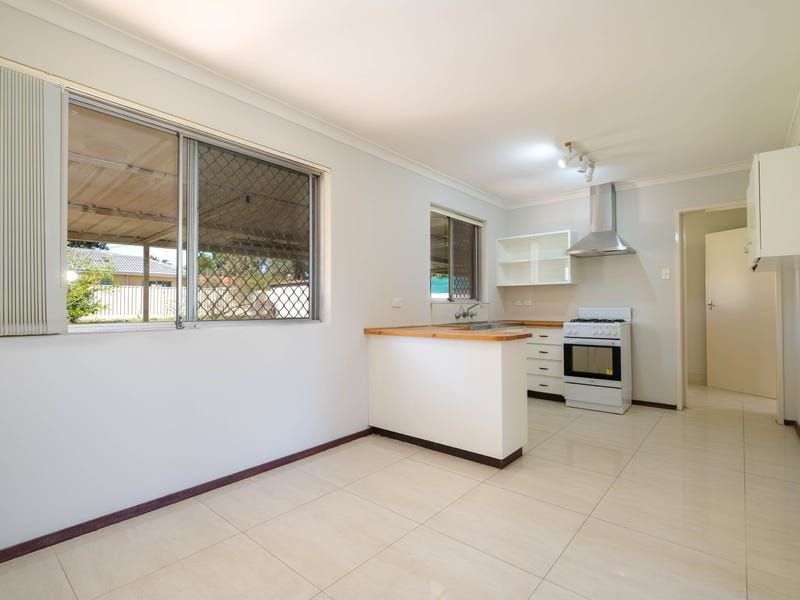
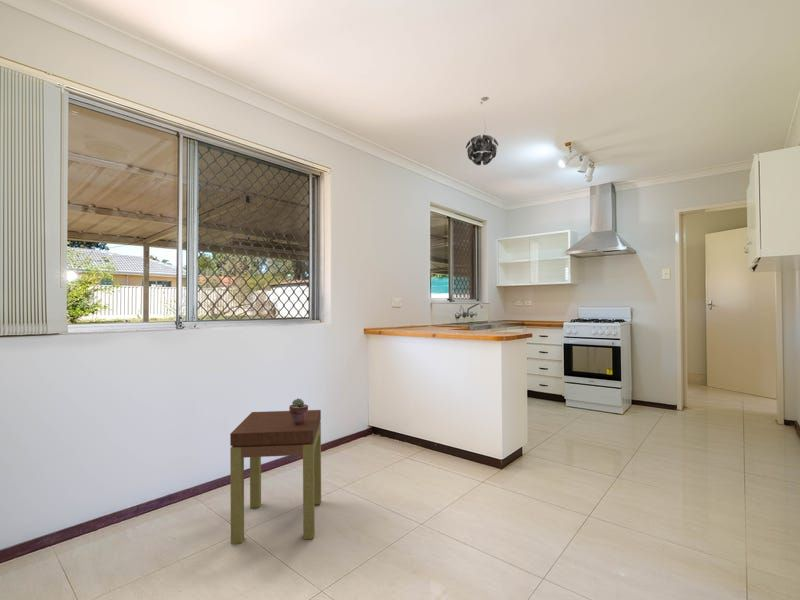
+ side table [229,409,322,545]
+ pendant light [465,96,499,166]
+ potted succulent [288,398,309,425]
